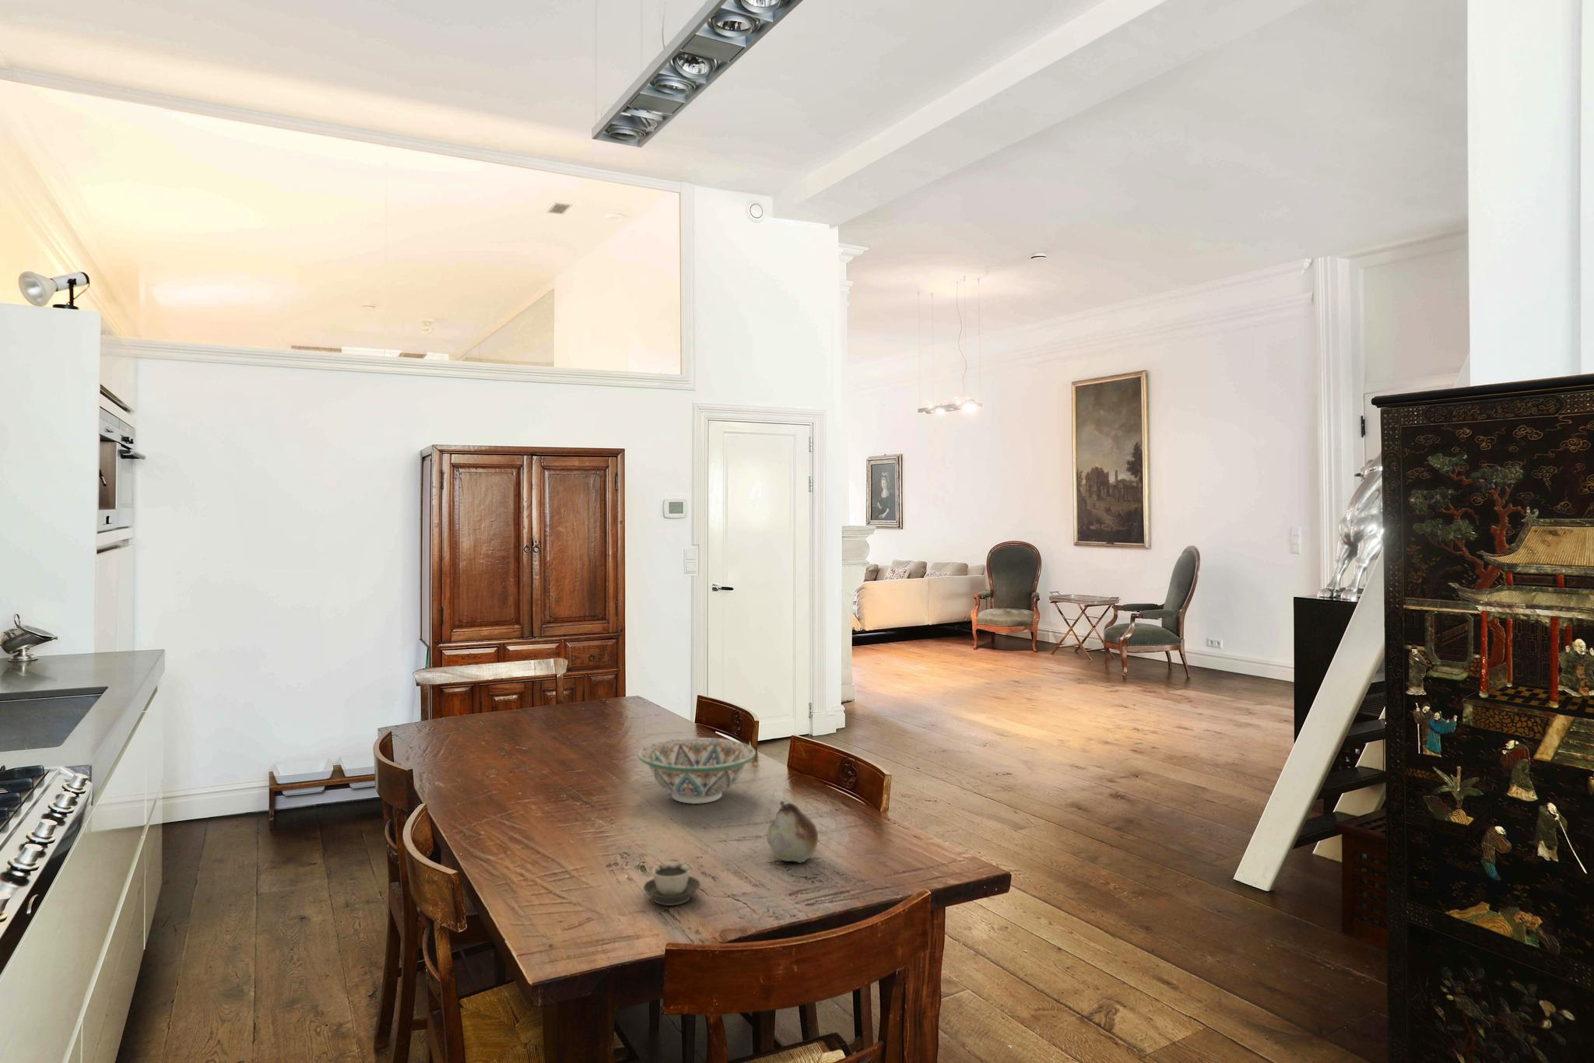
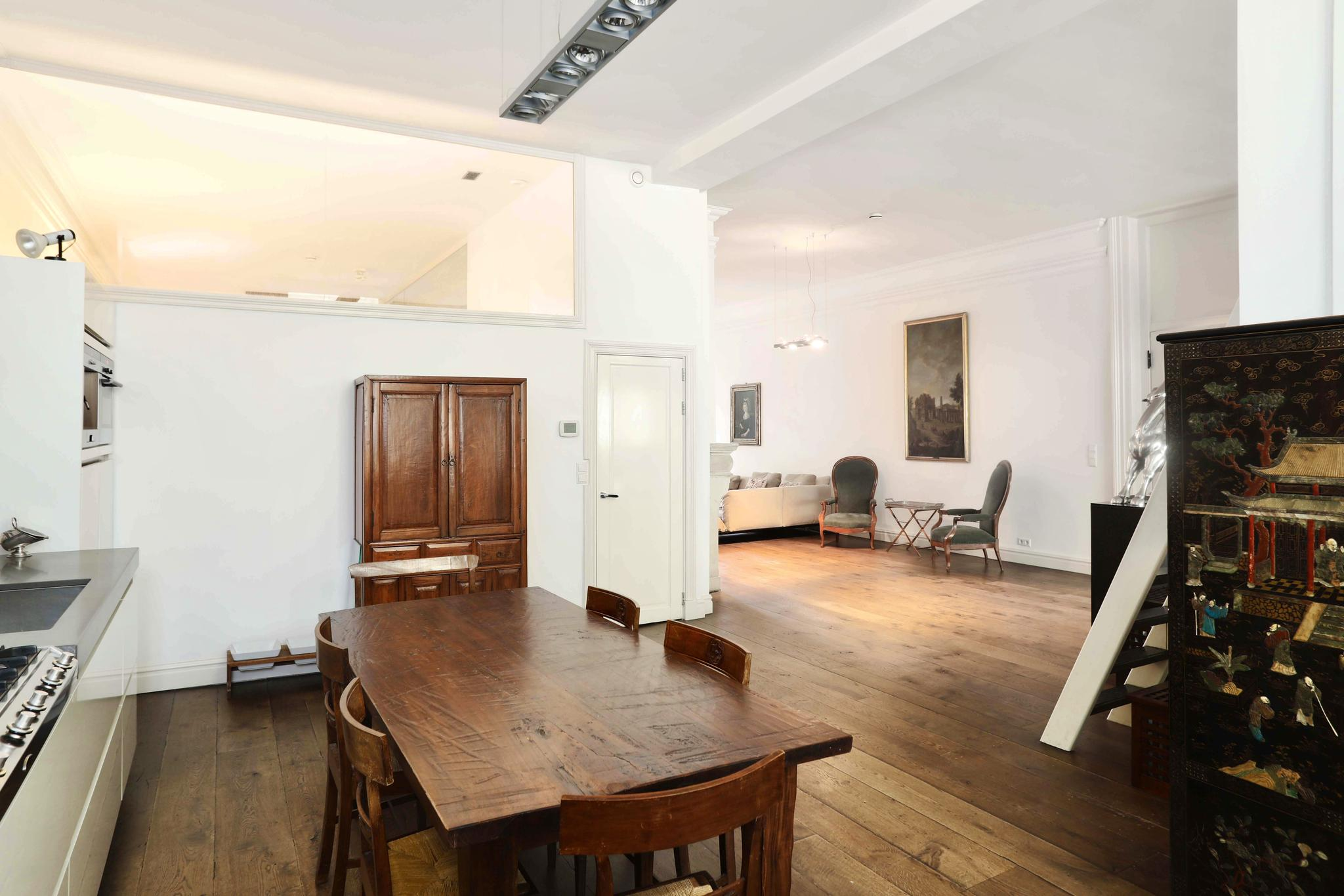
- cup [643,863,701,906]
- decorative bowl [637,737,757,804]
- fruit [766,801,818,863]
